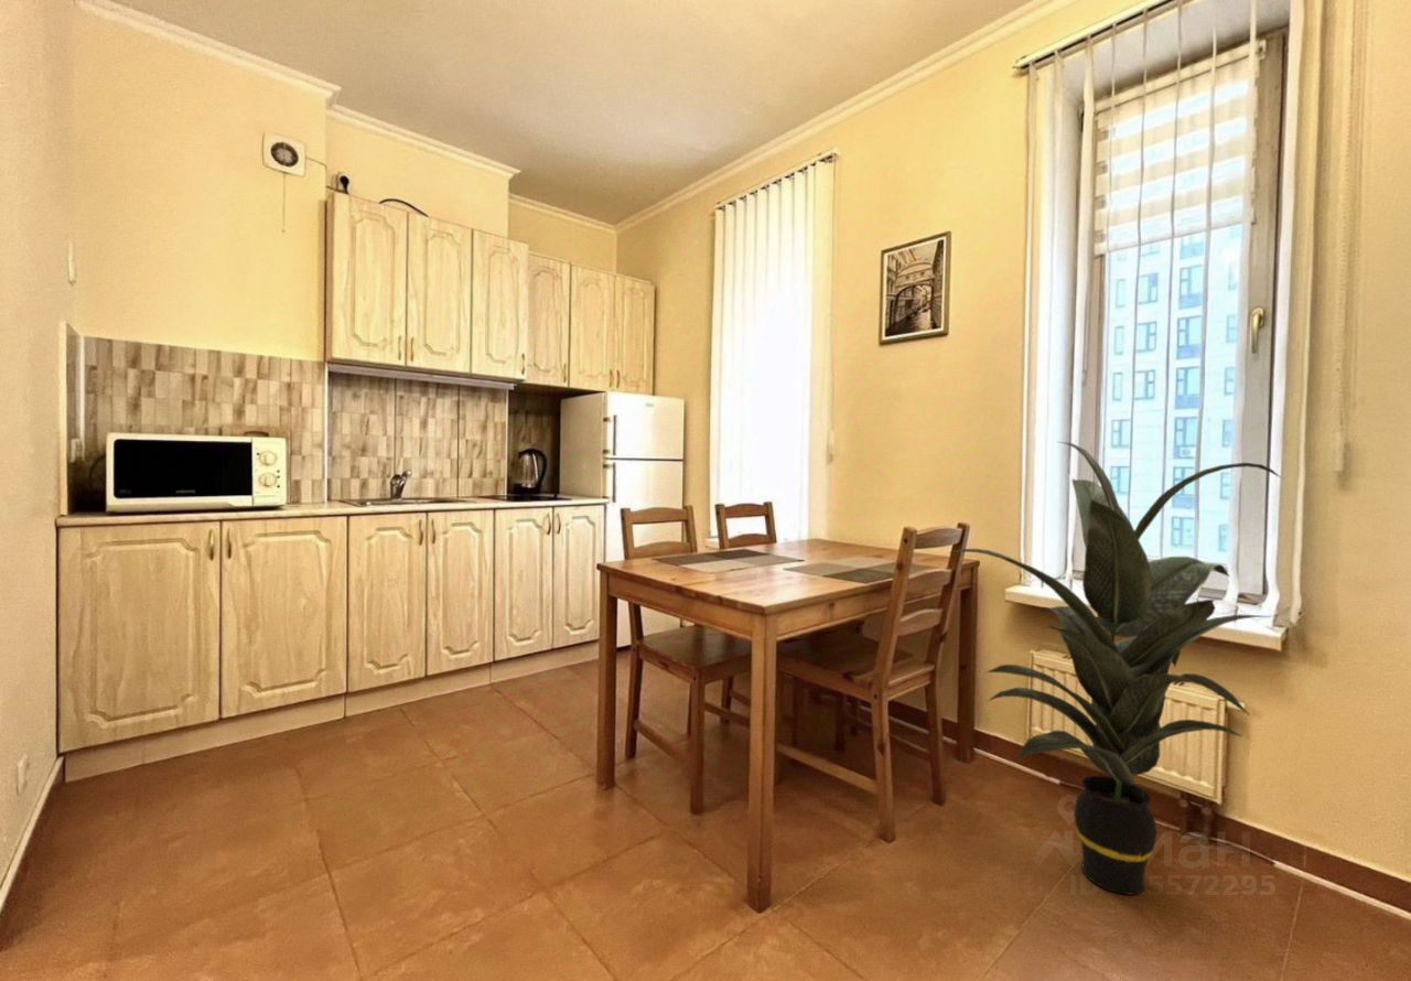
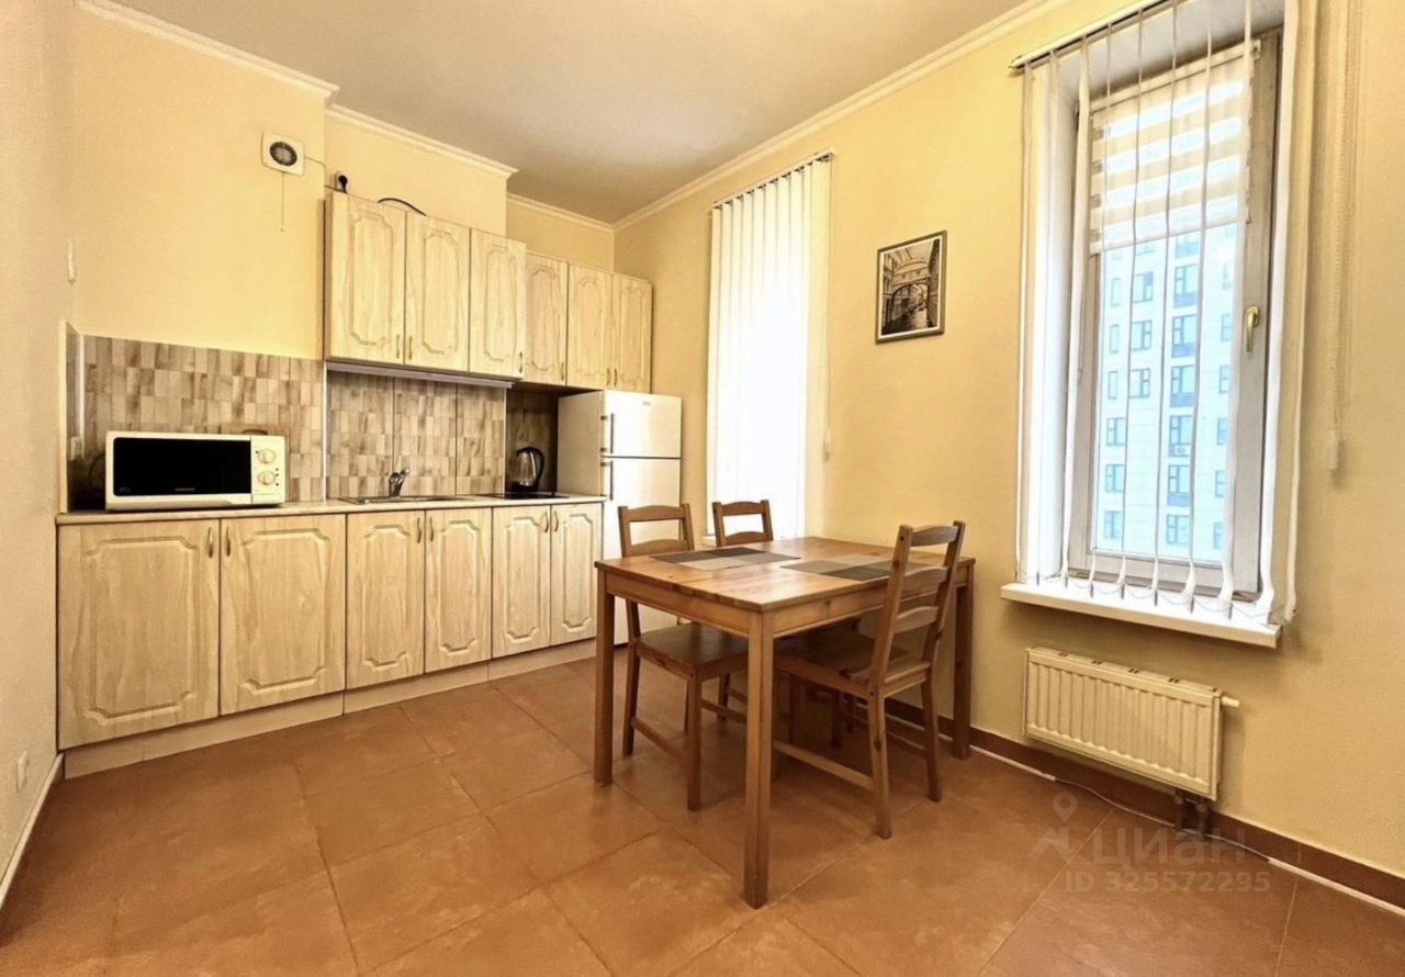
- indoor plant [947,441,1283,896]
